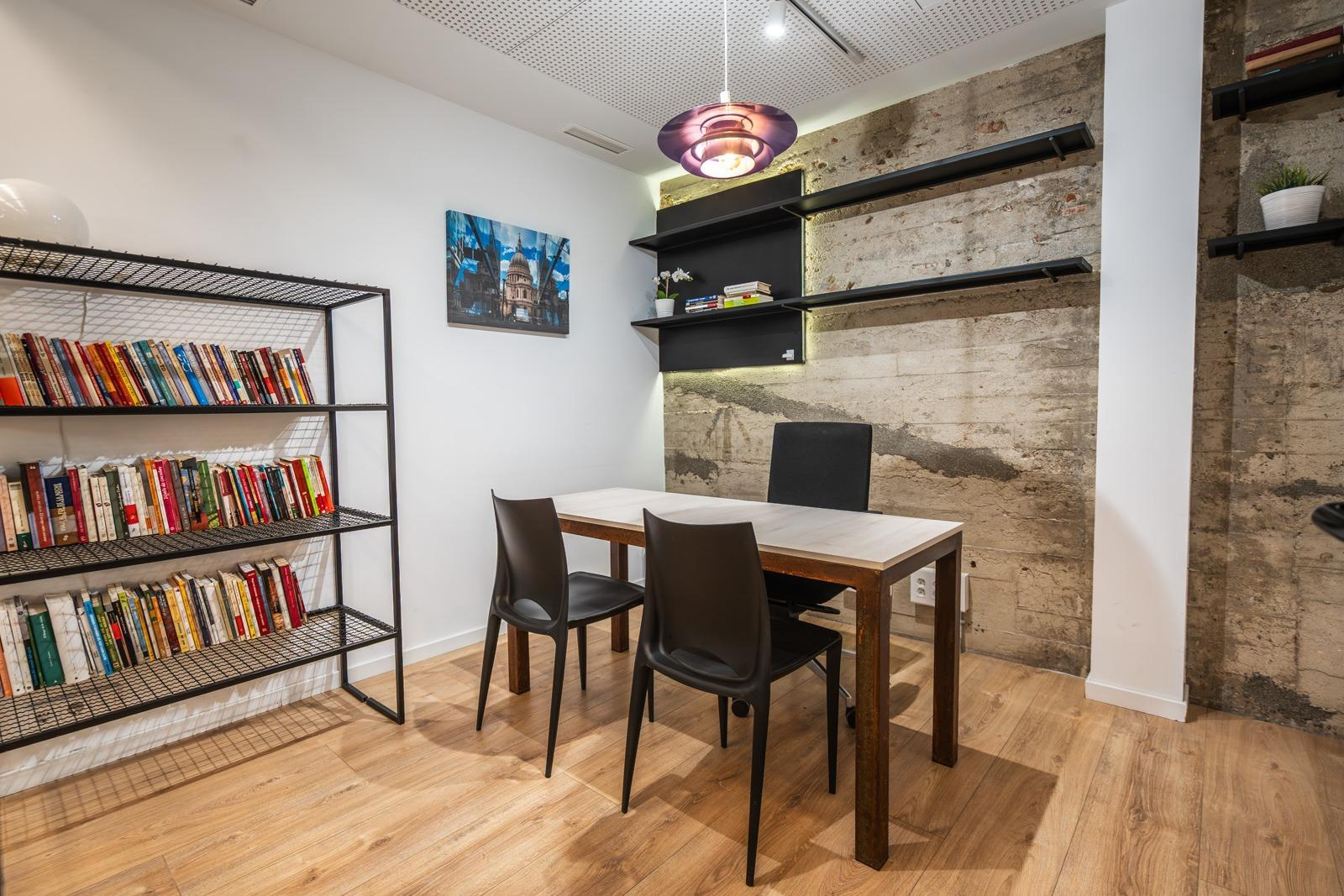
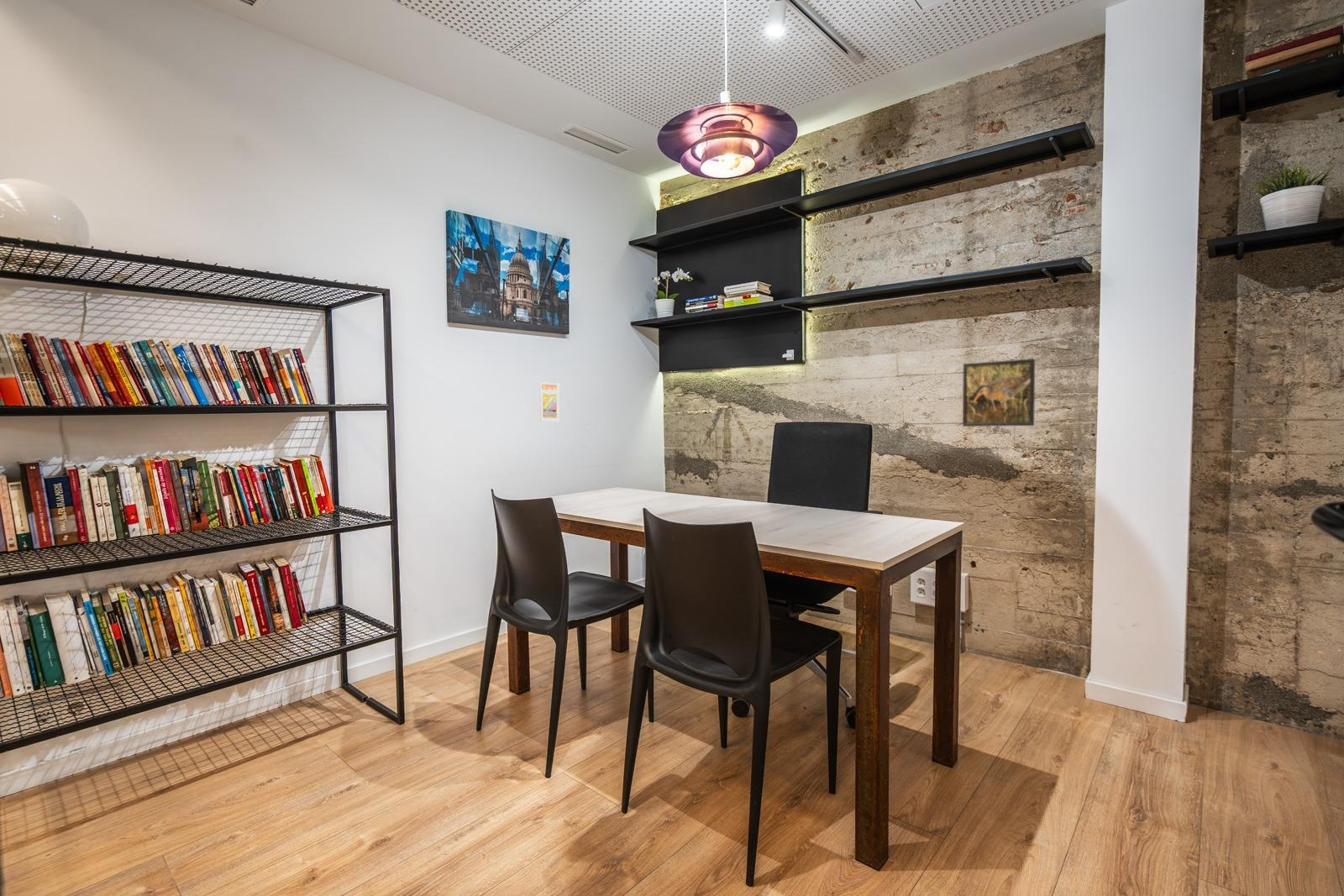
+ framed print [962,358,1036,427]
+ trading card display case [539,381,560,422]
